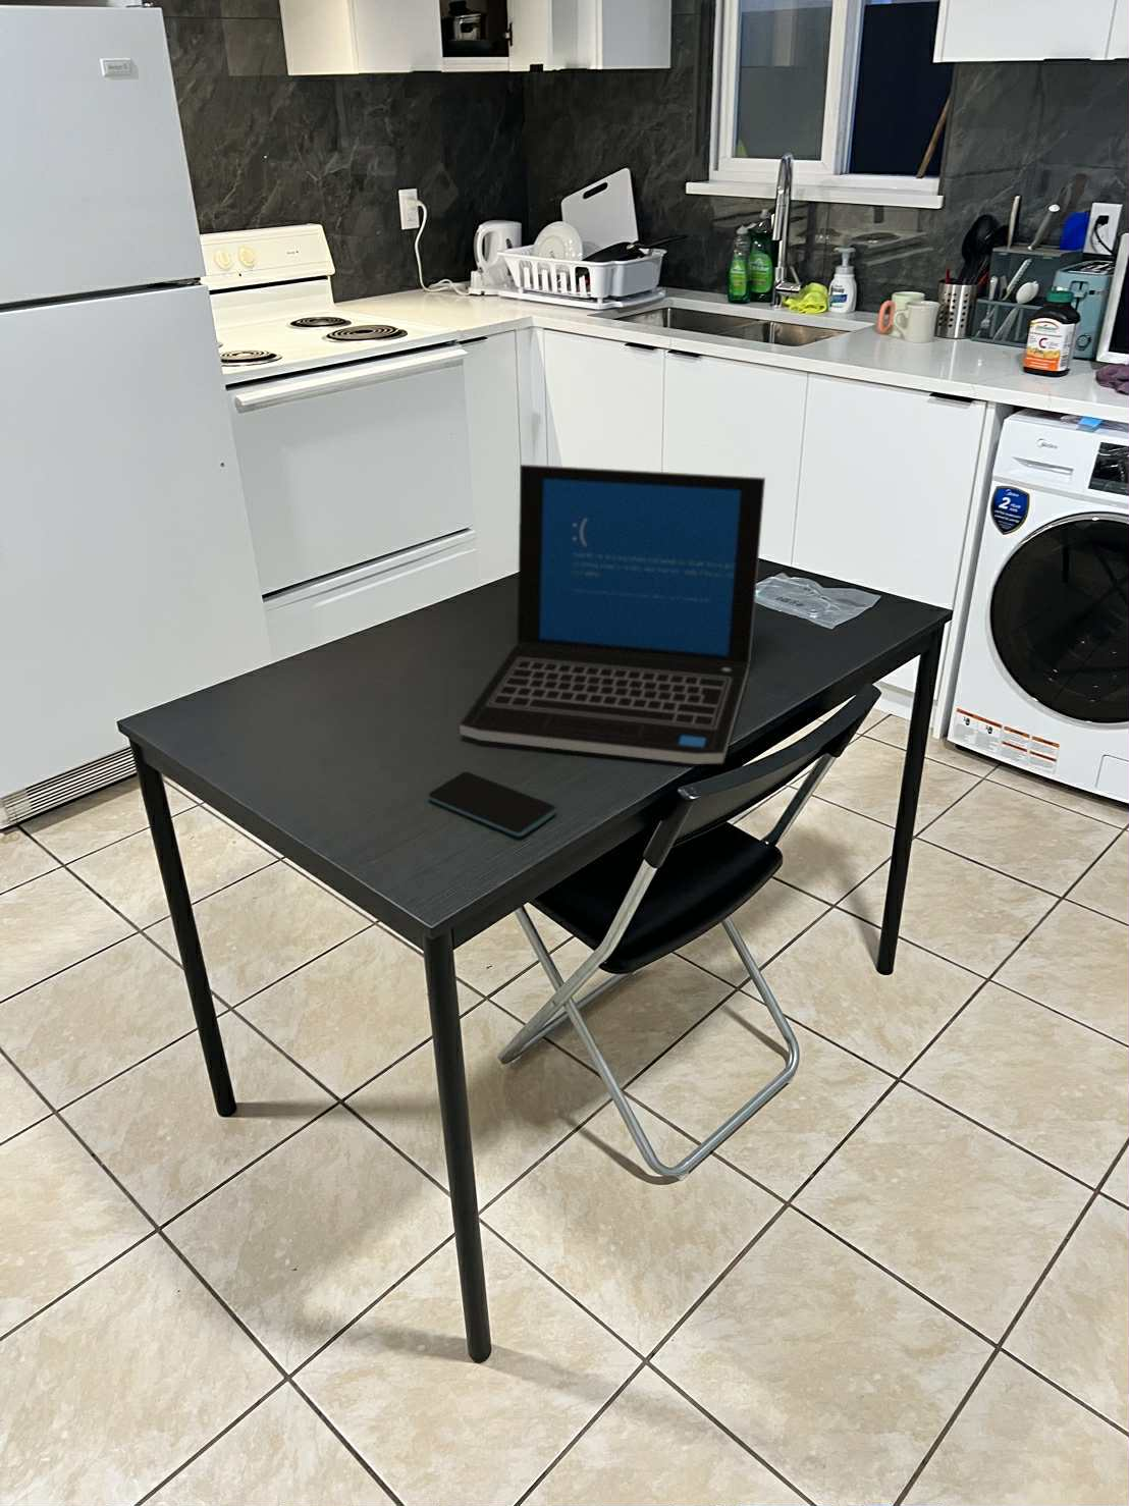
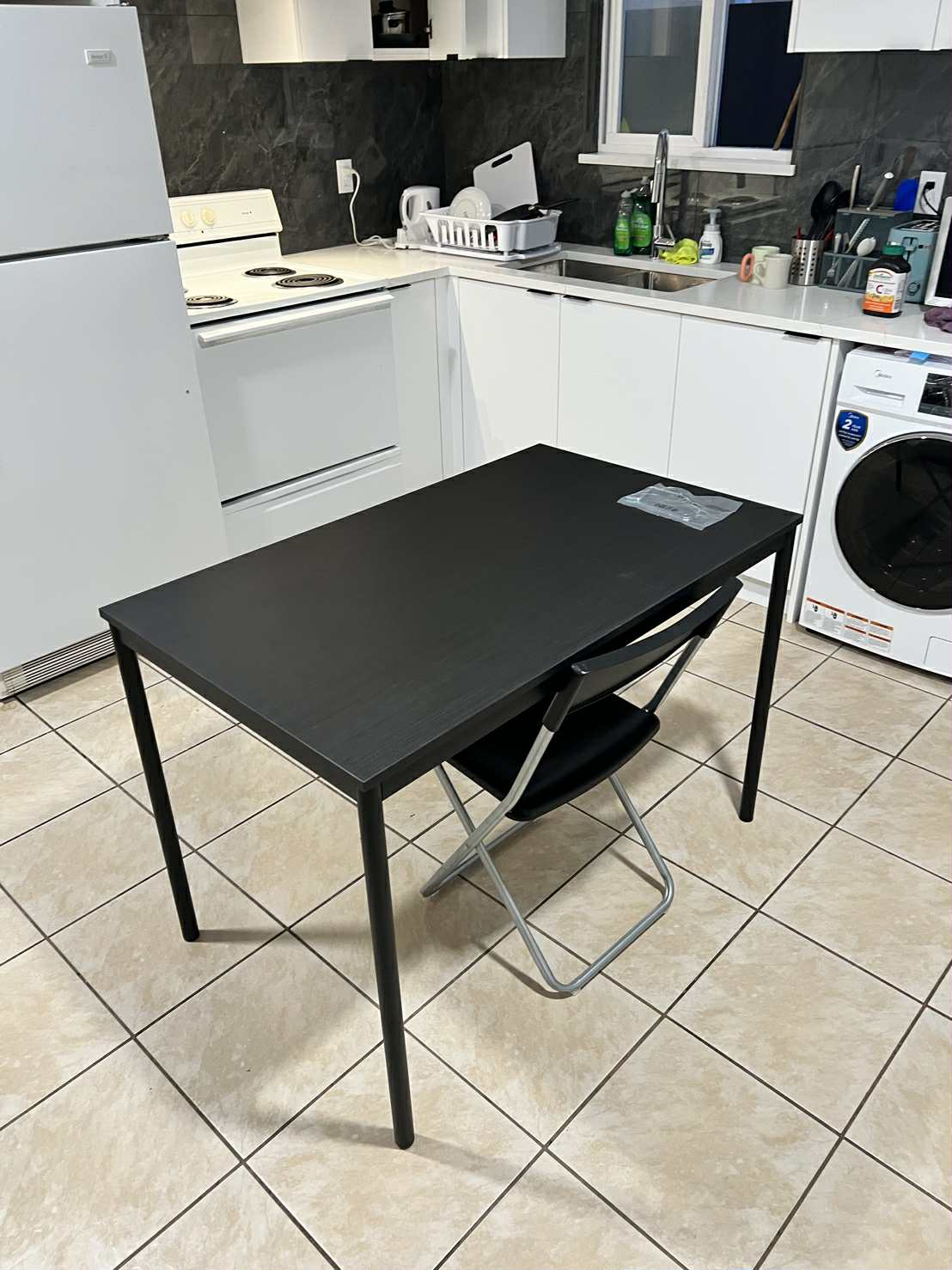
- smartphone [427,771,557,837]
- laptop [459,464,766,765]
